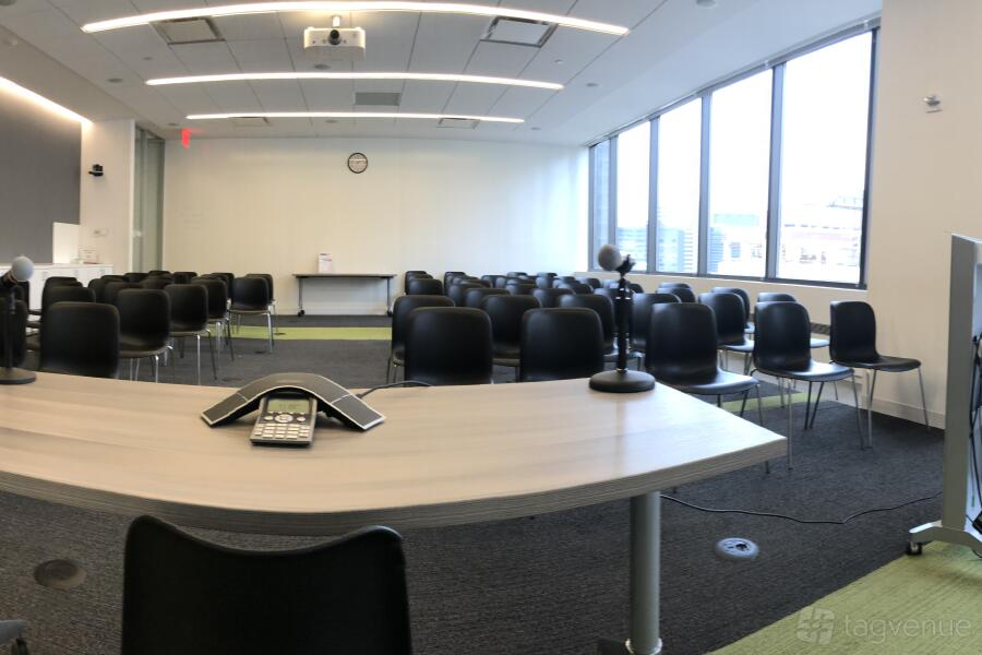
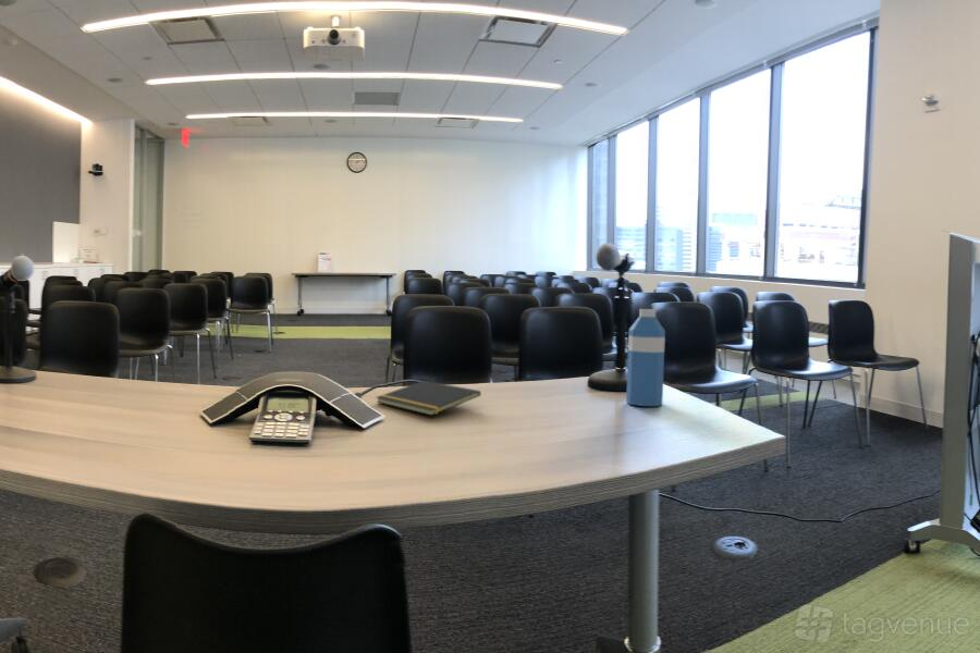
+ water bottle [625,308,666,407]
+ notepad [375,380,481,417]
